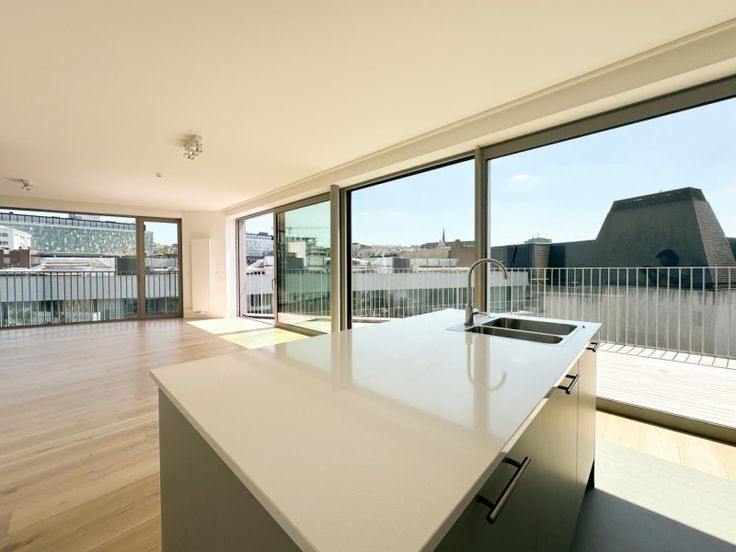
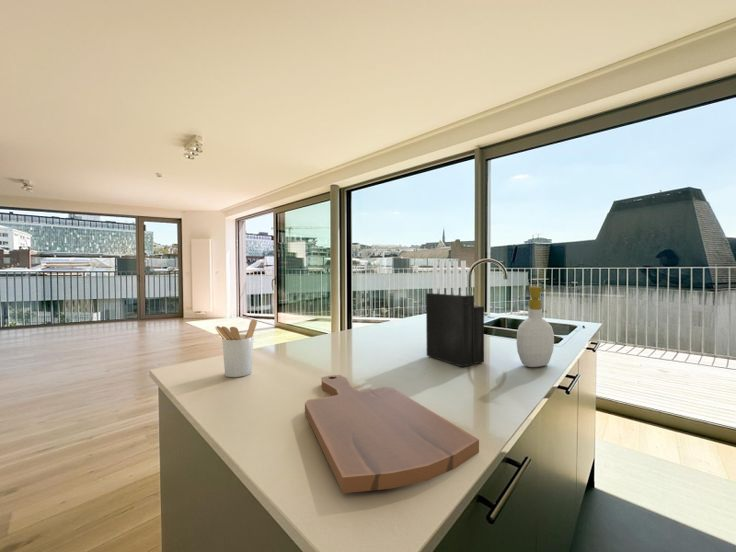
+ cutting board [304,374,480,494]
+ knife block [425,260,485,368]
+ soap bottle [516,286,555,368]
+ utensil holder [214,318,258,378]
